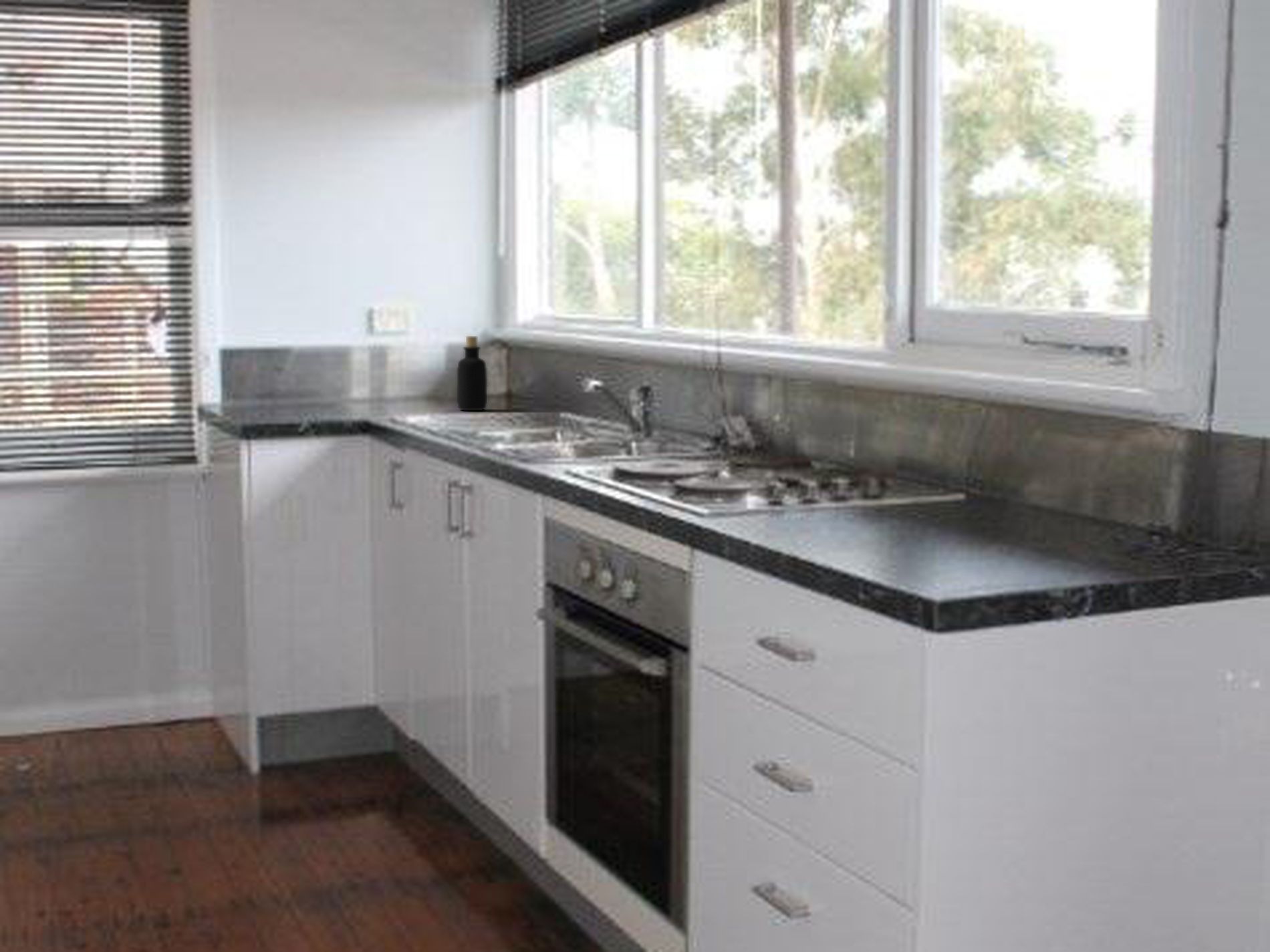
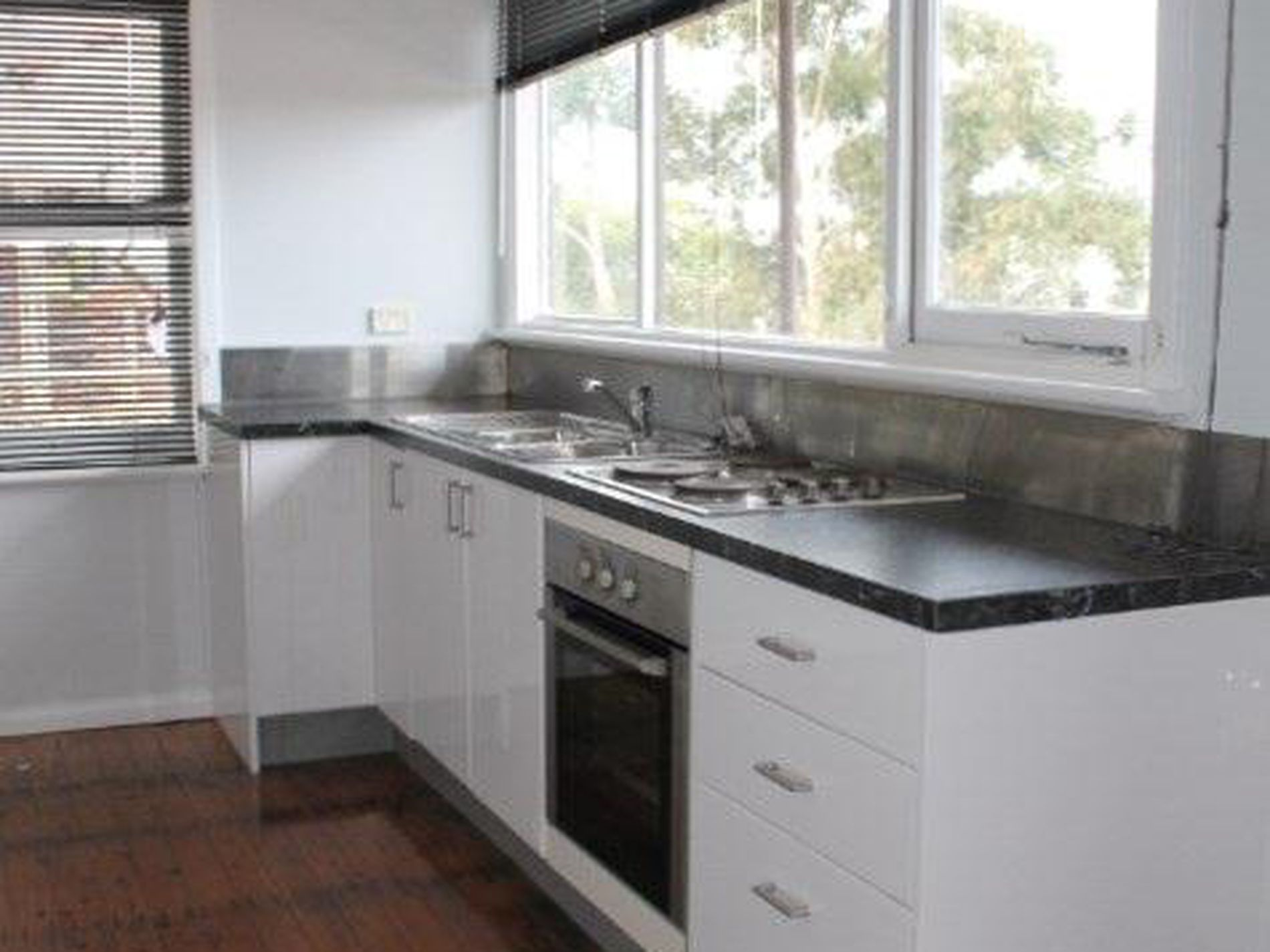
- bottle [457,335,488,411]
